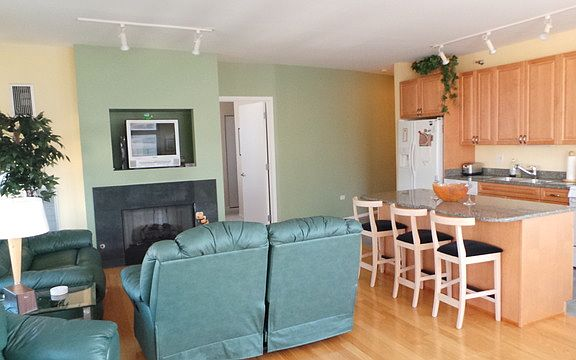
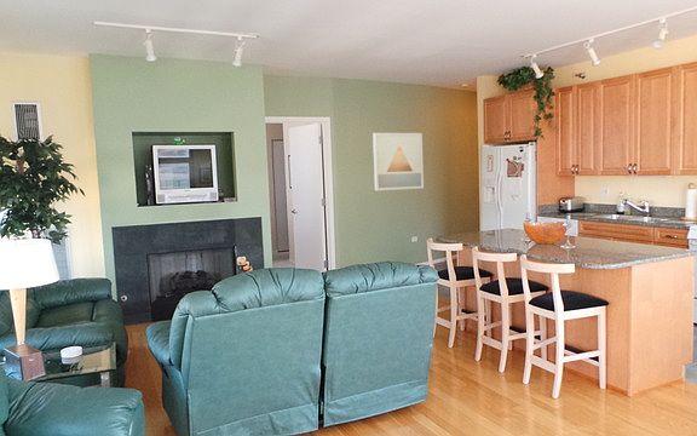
+ wall art [371,132,425,191]
